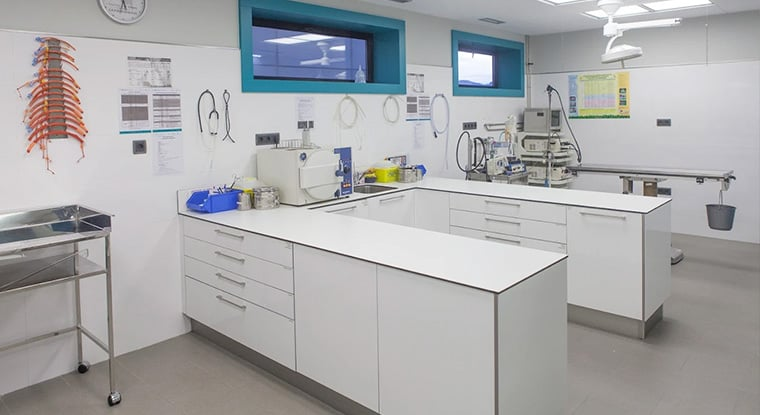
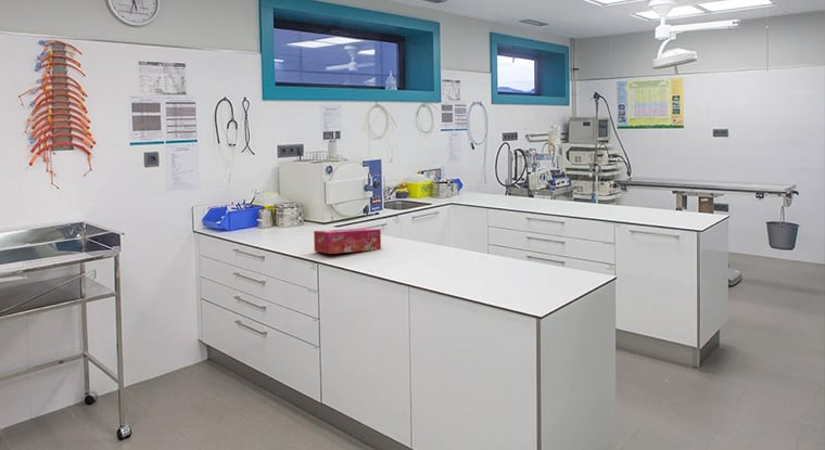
+ tissue box [313,227,382,255]
